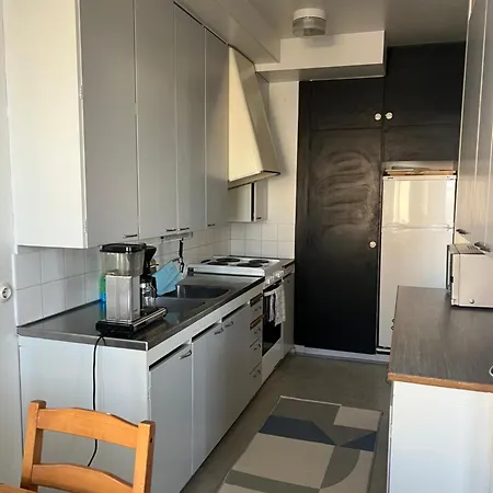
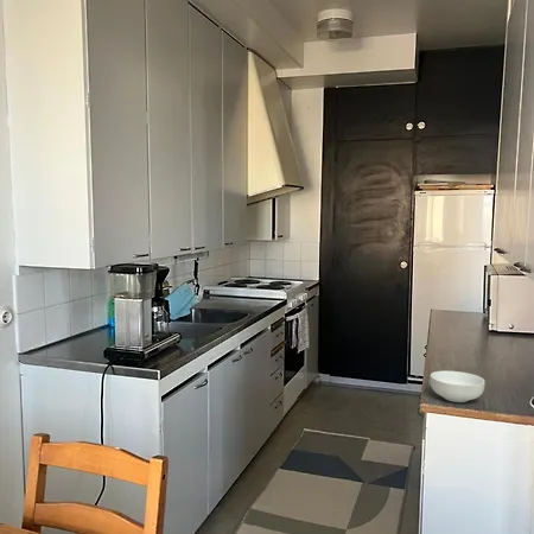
+ cereal bowl [428,370,485,403]
